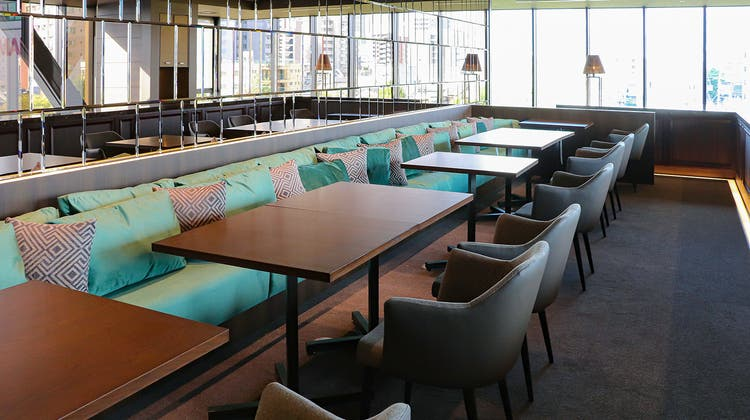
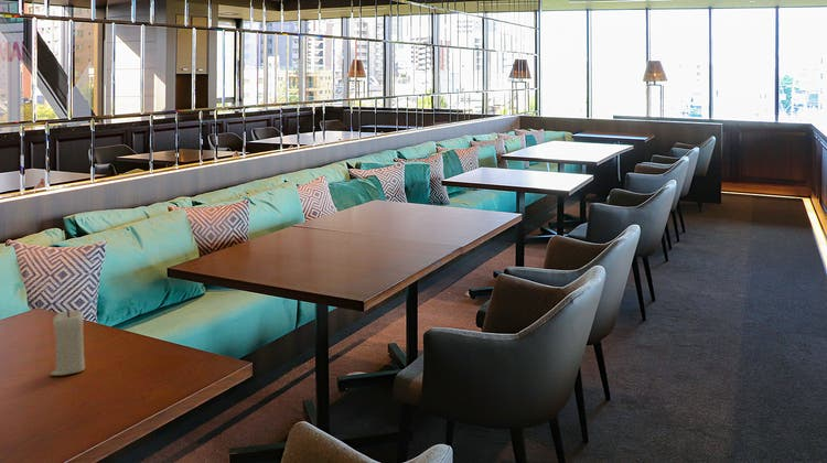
+ candle [49,310,86,376]
